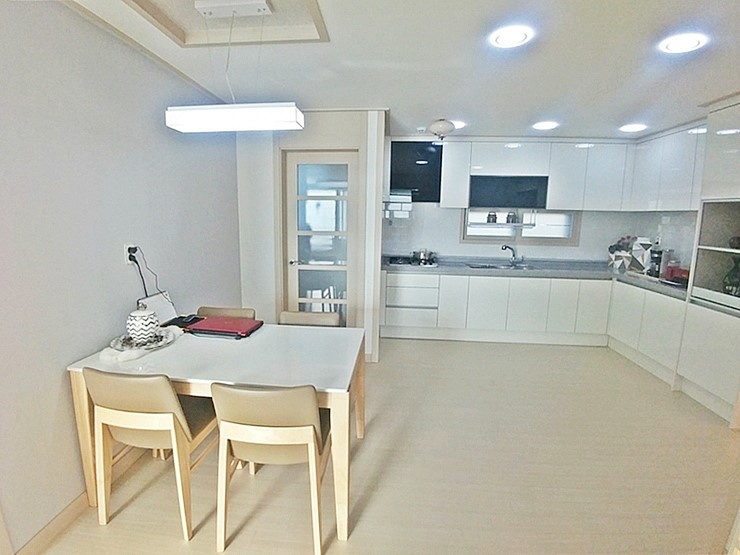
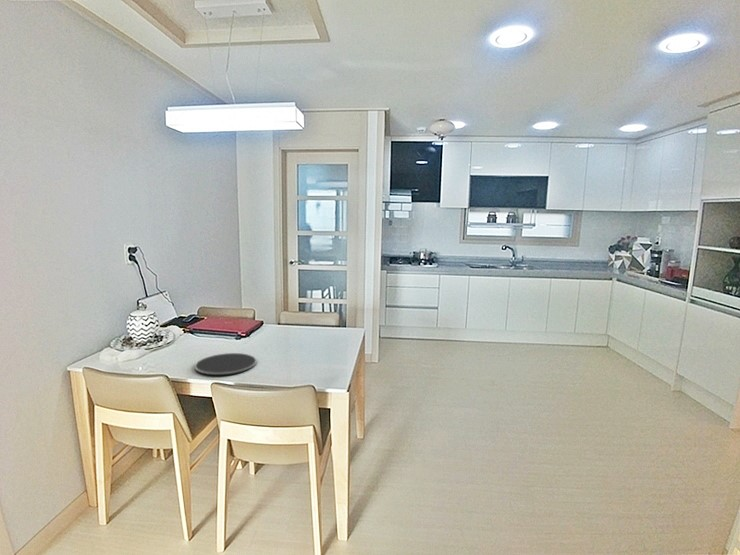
+ plate [194,352,258,376]
